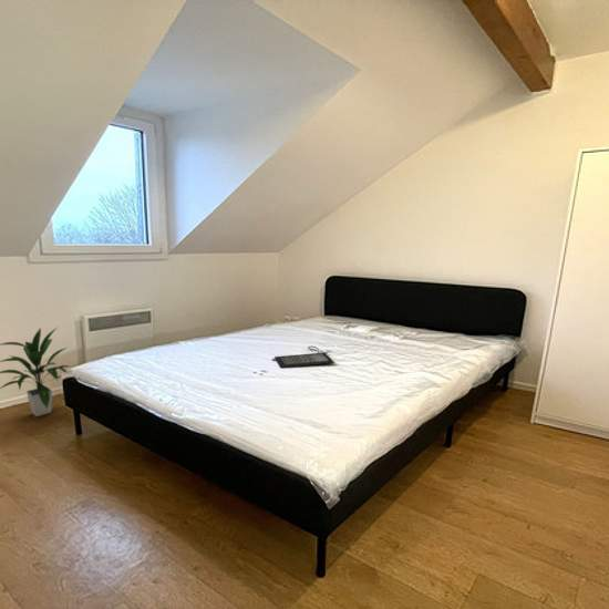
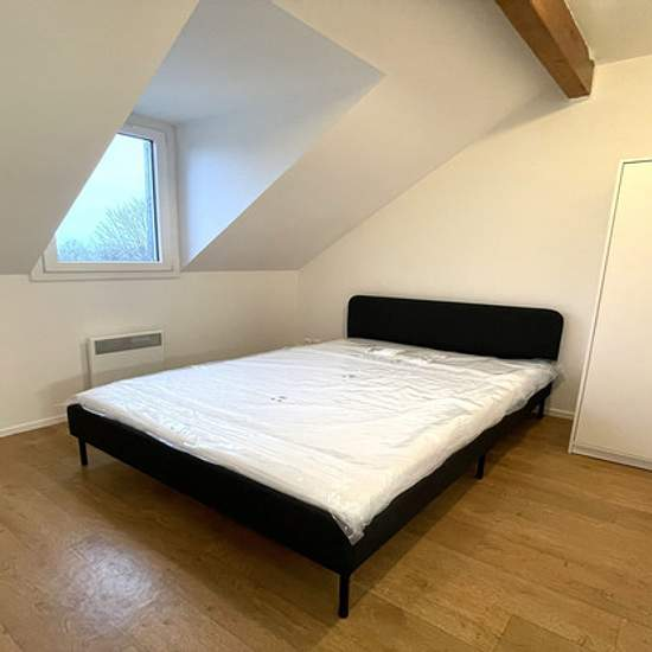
- clutch bag [271,345,336,369]
- indoor plant [0,326,72,417]
